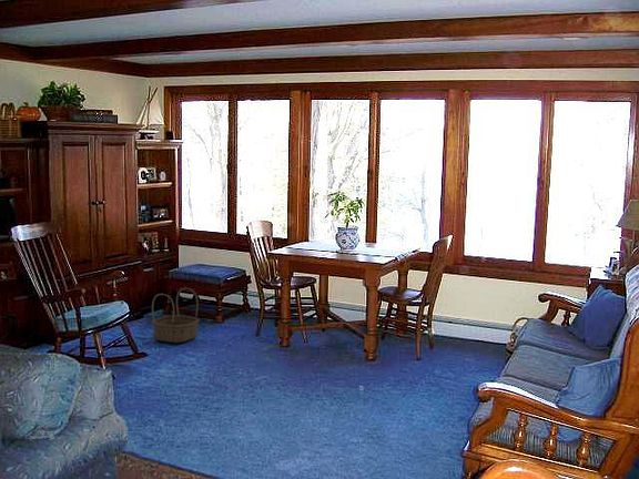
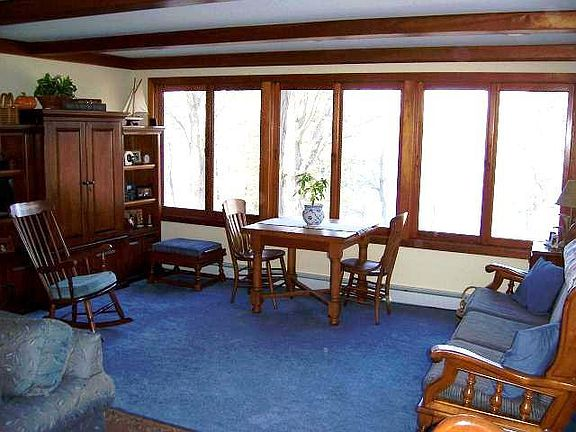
- basket [151,287,201,344]
